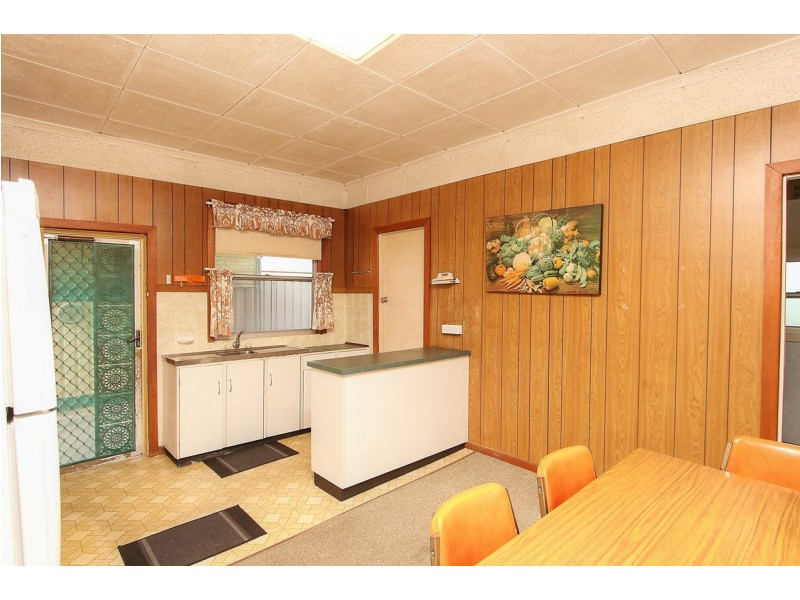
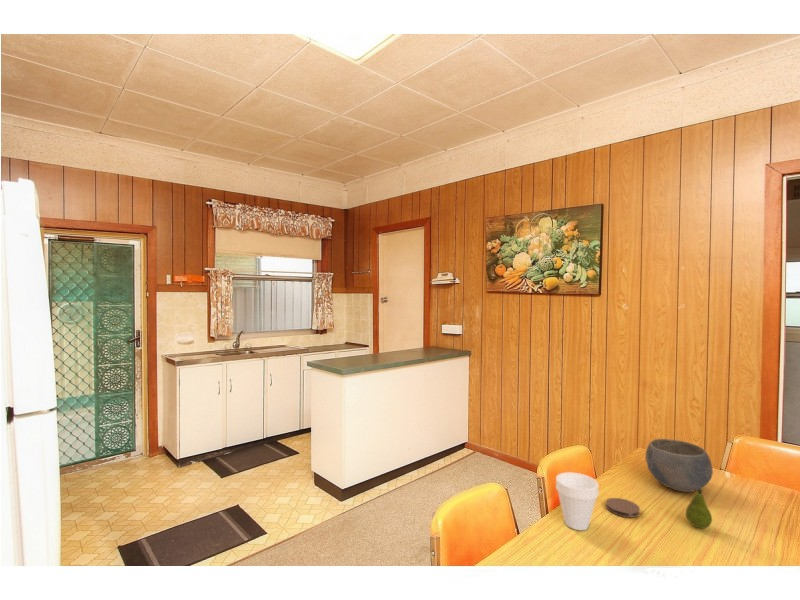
+ bowl [644,438,714,493]
+ fruit [685,488,713,529]
+ cup [555,471,600,531]
+ coaster [605,497,641,518]
